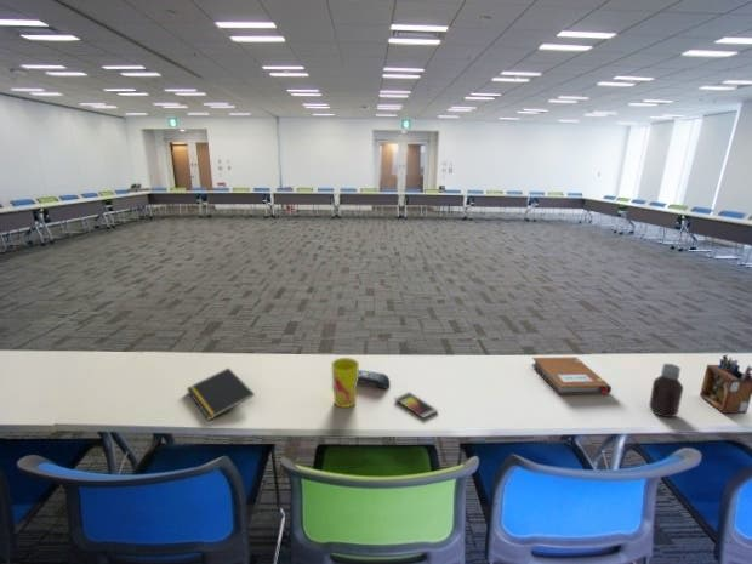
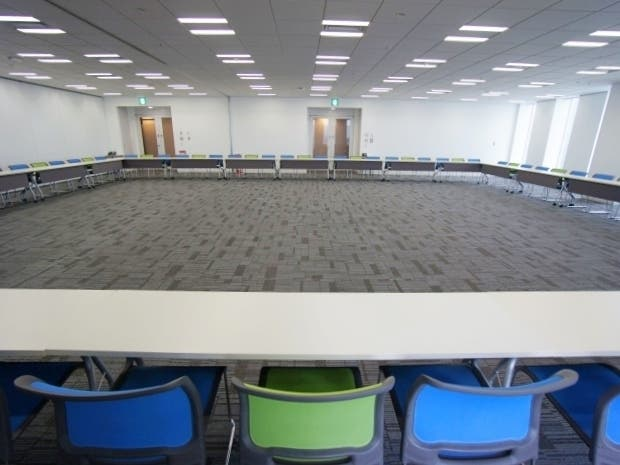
- notebook [530,357,613,397]
- notepad [186,366,256,422]
- bottle [648,363,684,418]
- desk organizer [699,353,752,415]
- remote control [358,369,392,391]
- cup [330,357,360,409]
- smartphone [393,391,439,420]
